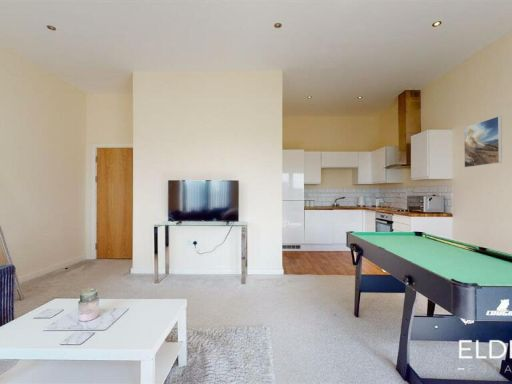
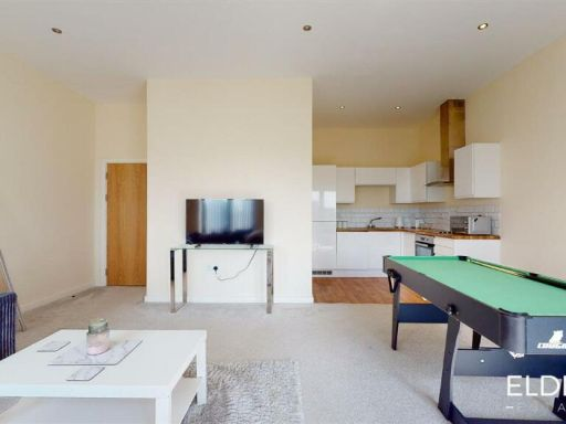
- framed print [463,115,503,168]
